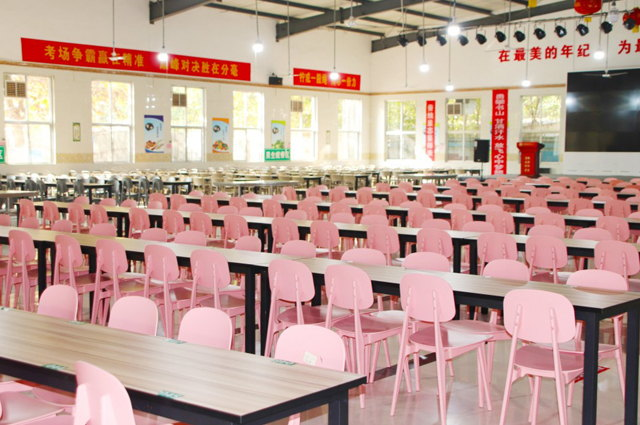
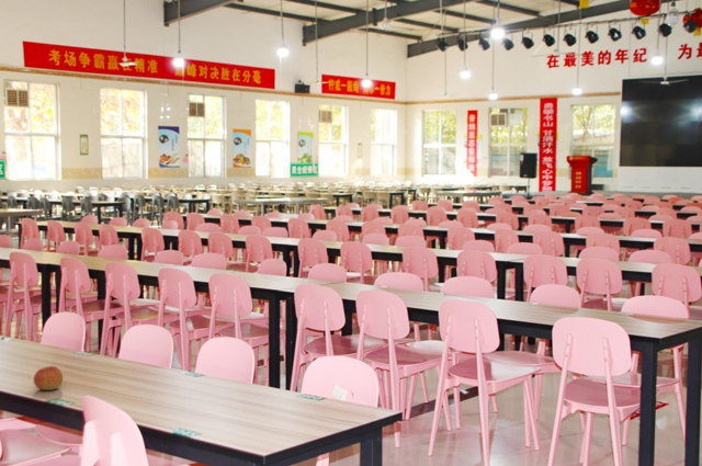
+ apple [33,365,64,391]
